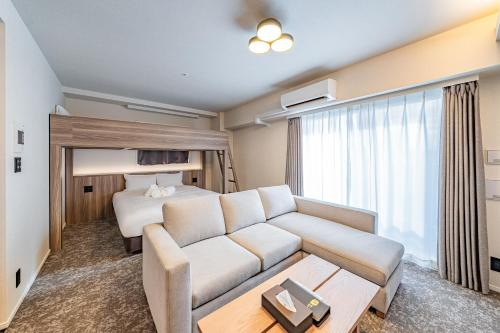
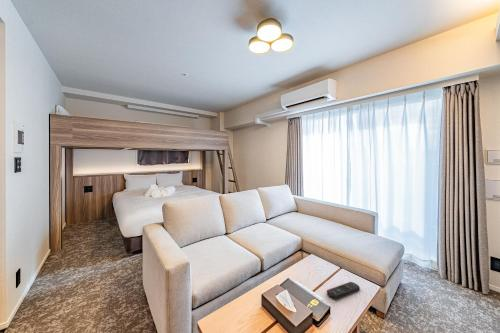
+ remote control [326,281,361,300]
